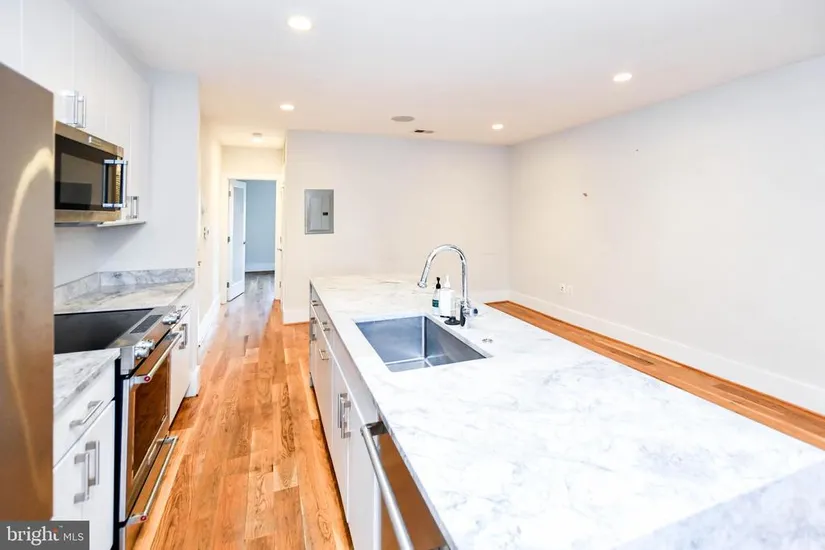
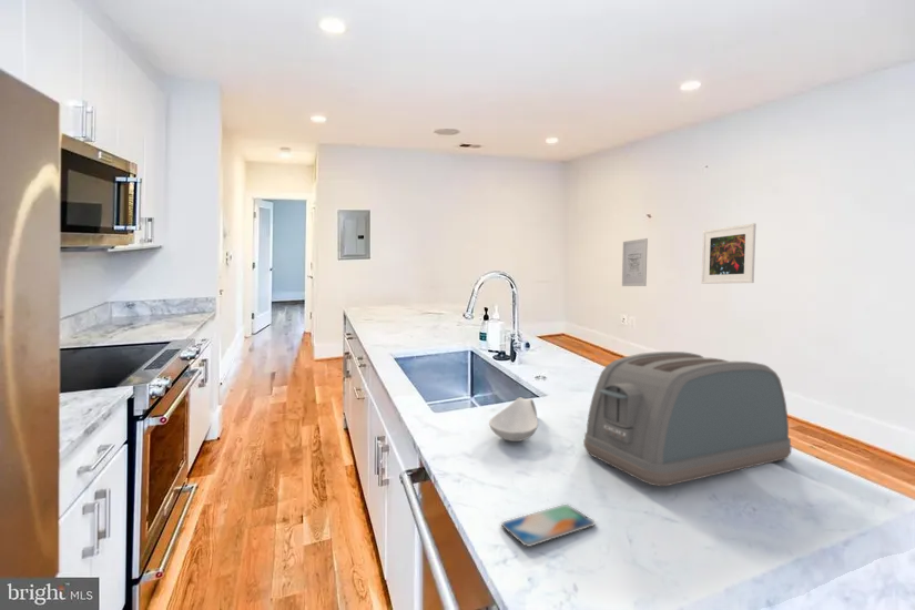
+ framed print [701,222,756,285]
+ wall art [621,237,649,287]
+ spoon rest [488,397,539,443]
+ smartphone [500,504,597,548]
+ toaster [582,350,792,487]
